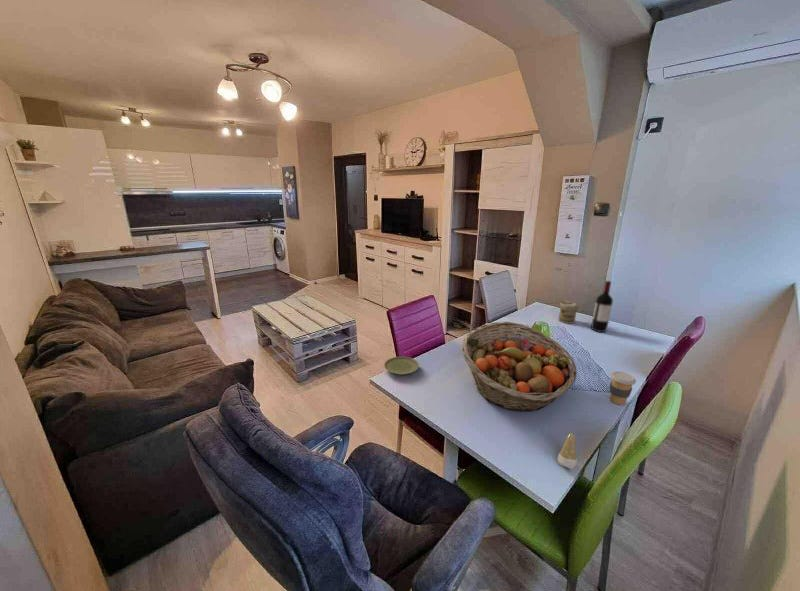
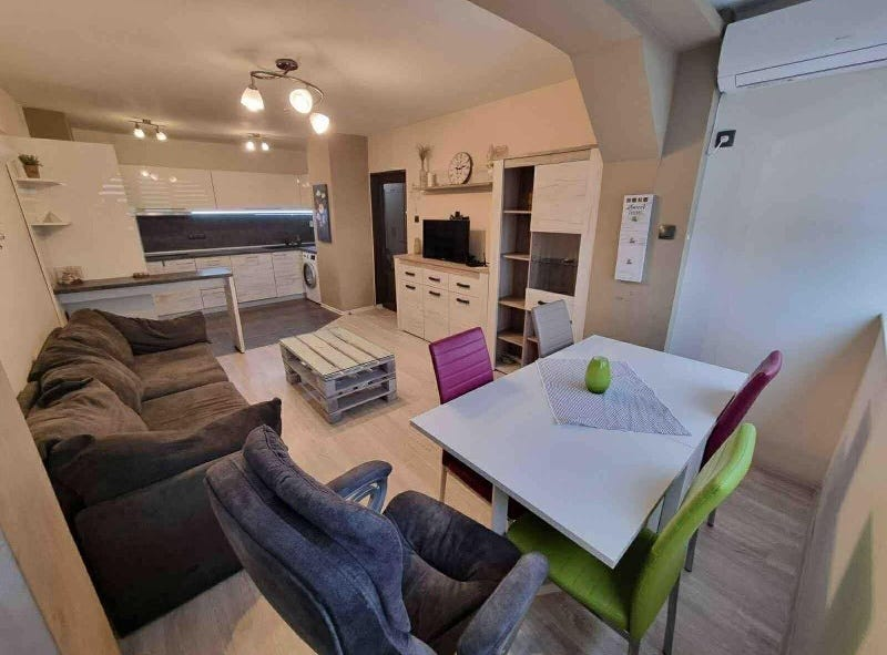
- fruit basket [460,321,578,412]
- wine bottle [590,280,614,333]
- tooth [556,432,578,471]
- coffee cup [609,370,637,406]
- plate [383,356,420,376]
- jar [558,300,579,324]
